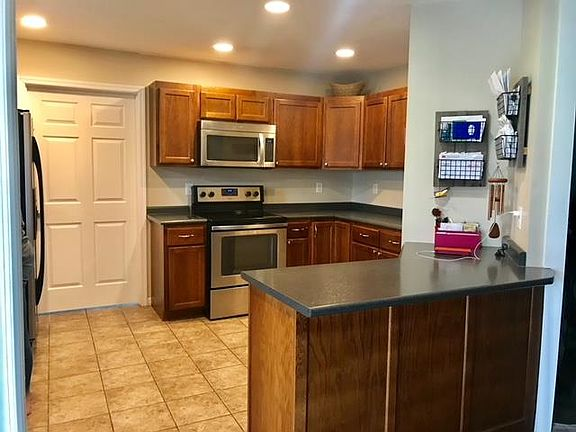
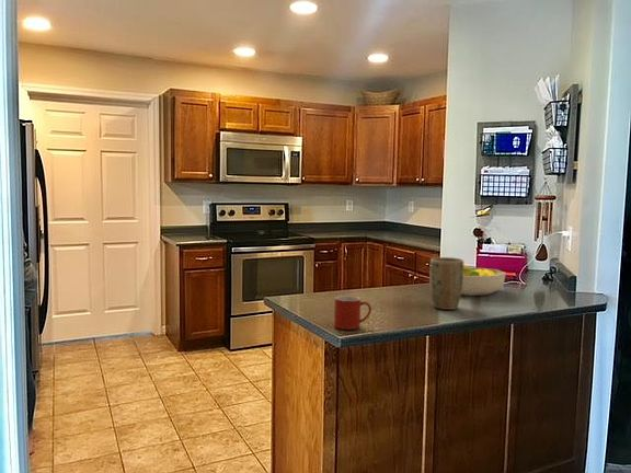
+ fruit bowl [461,264,507,297]
+ mug [333,295,372,331]
+ plant pot [428,256,464,311]
